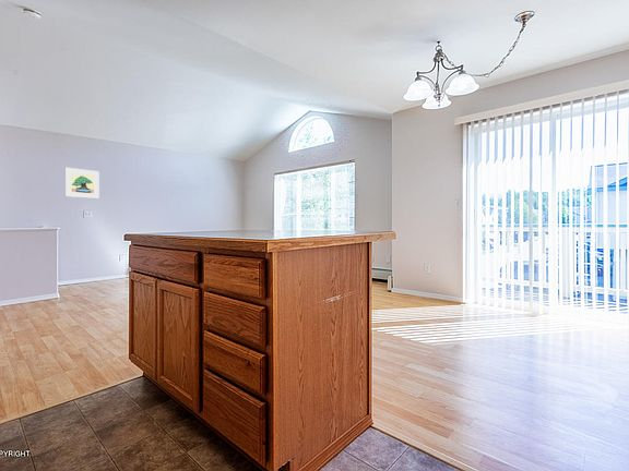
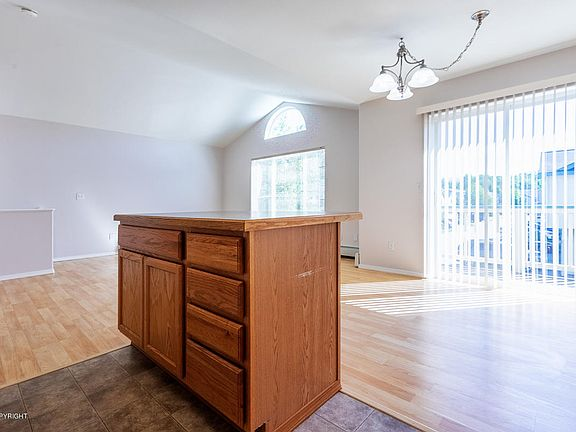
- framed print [64,167,100,200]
